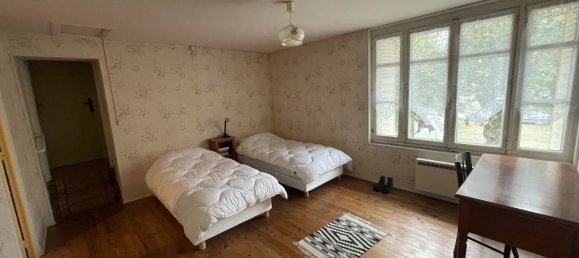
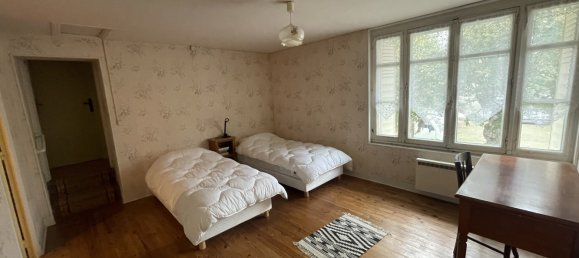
- boots [374,174,394,194]
